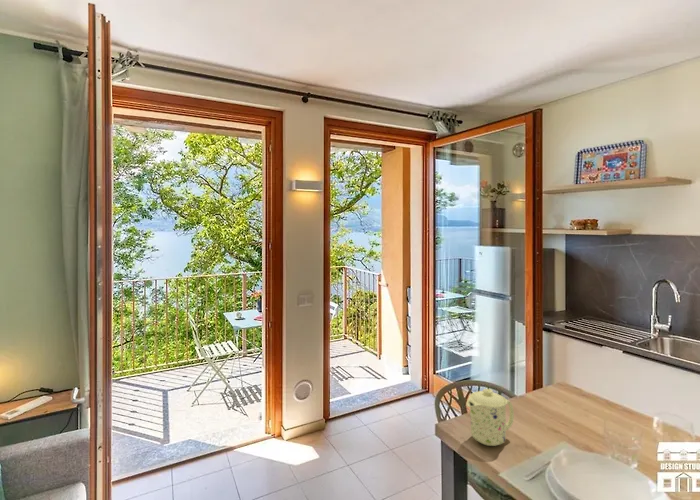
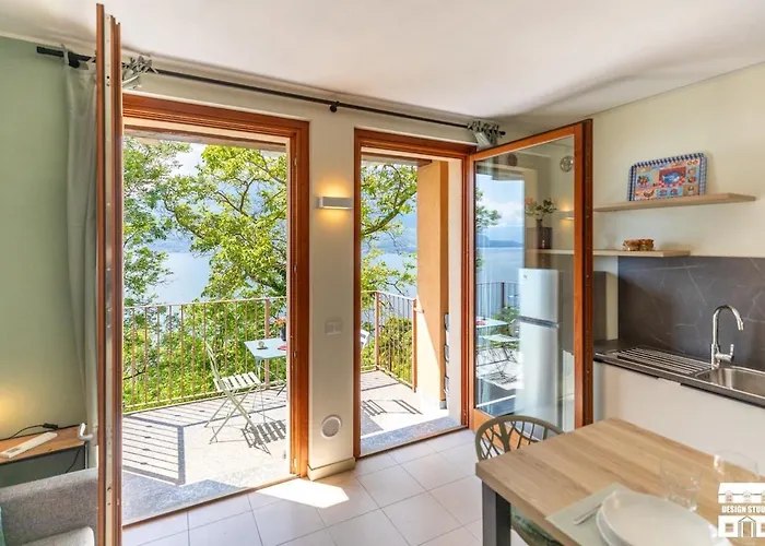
- mug [466,388,515,447]
